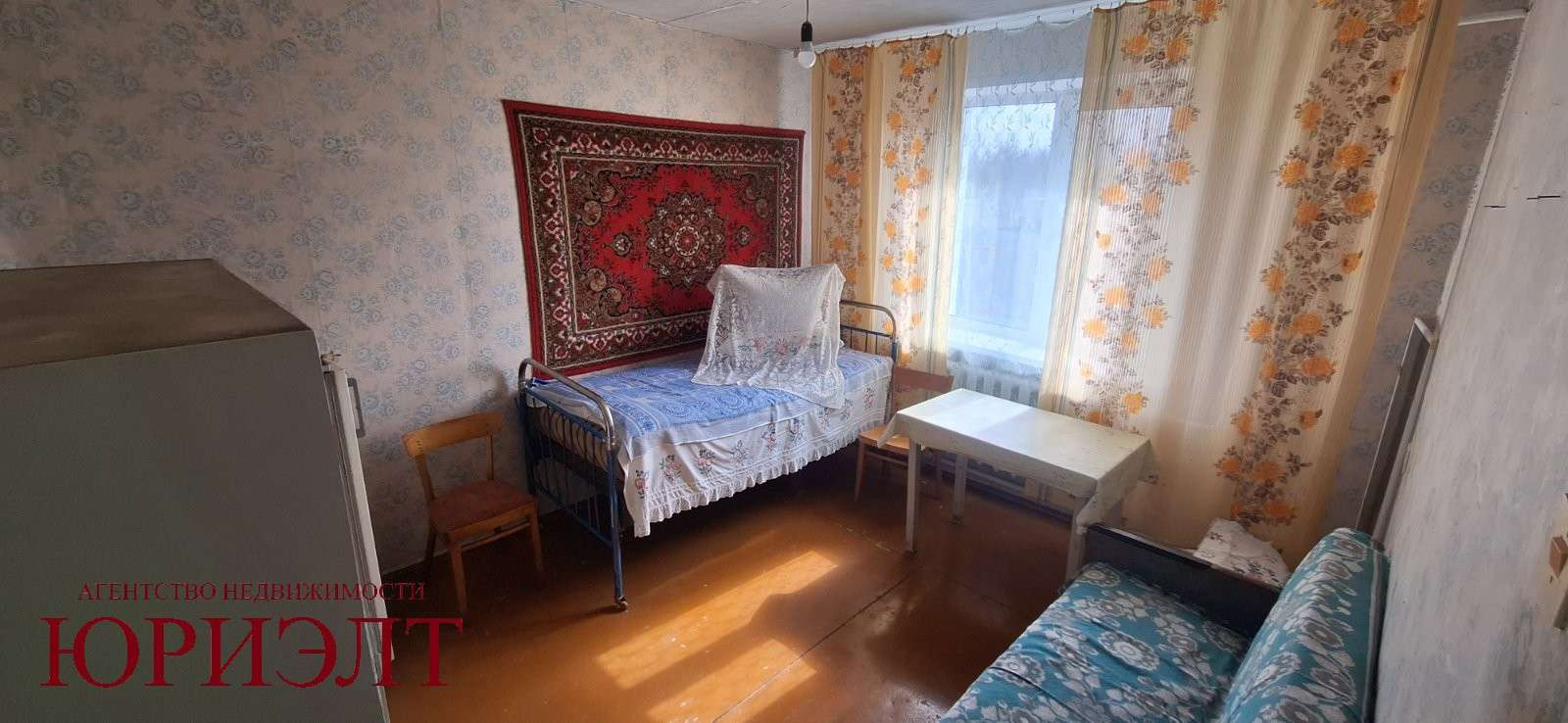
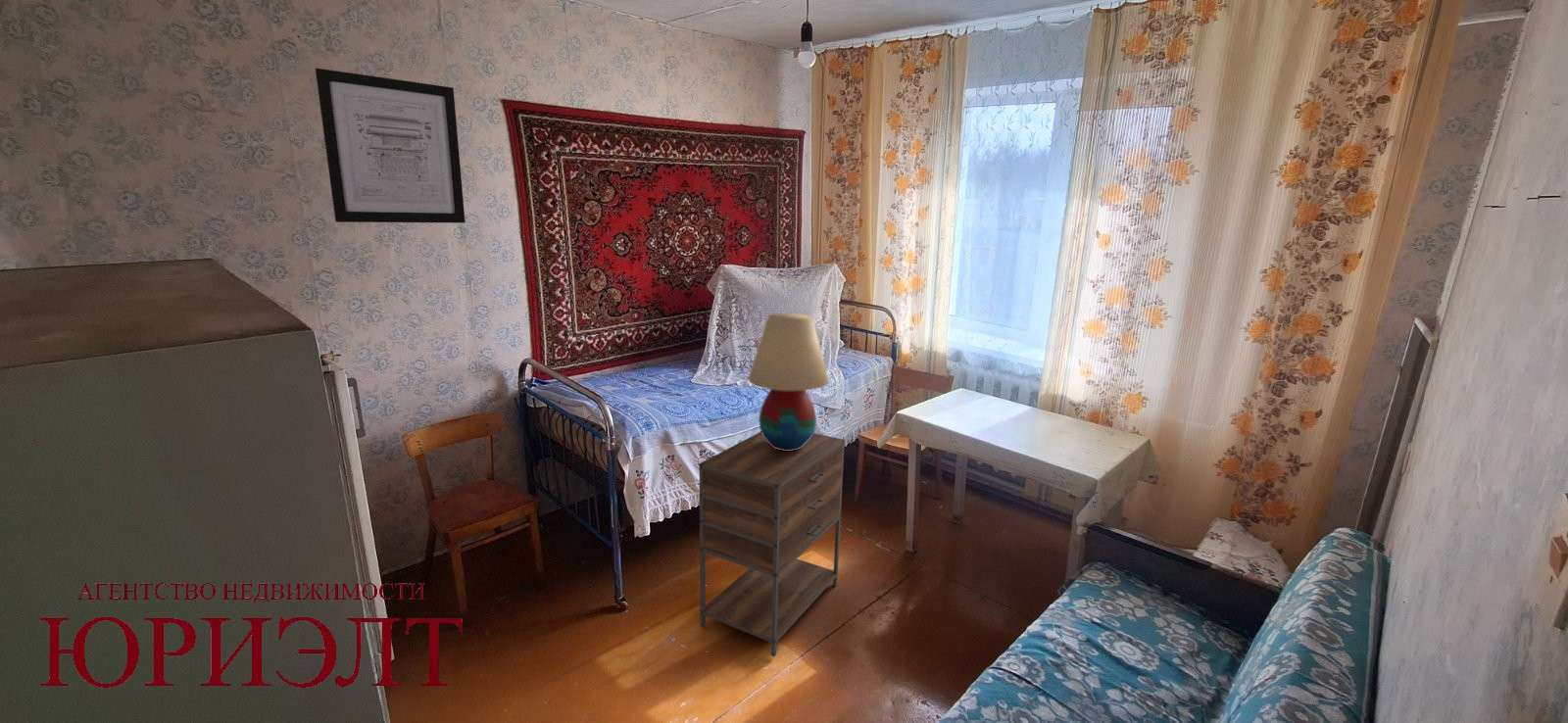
+ wall art [315,68,466,224]
+ nightstand [699,431,846,657]
+ table lamp [747,313,830,451]
